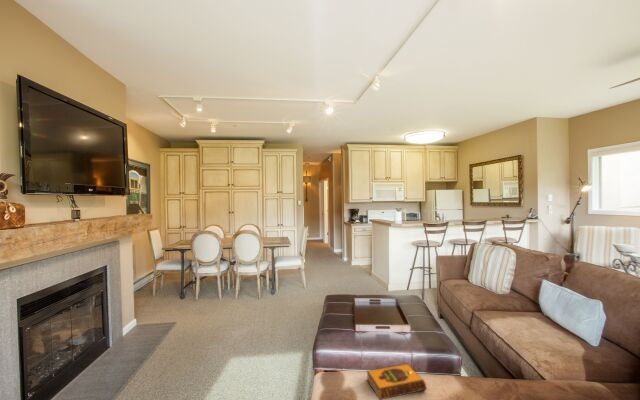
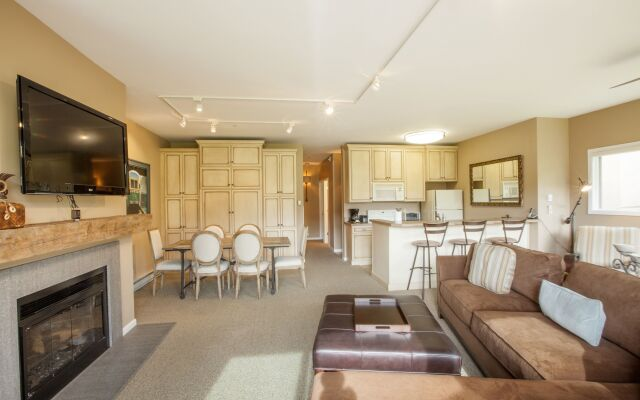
- hardback book [366,362,428,400]
